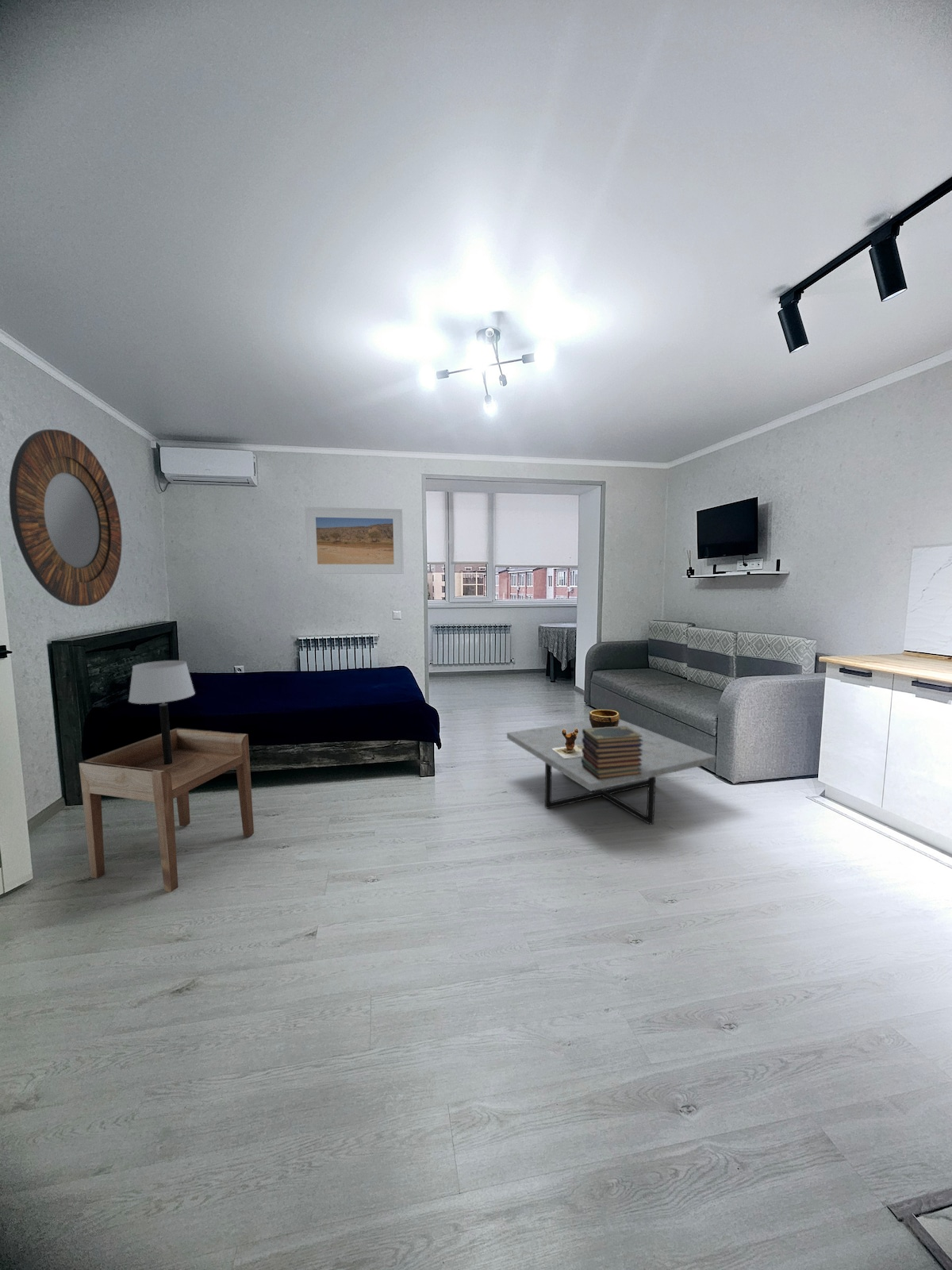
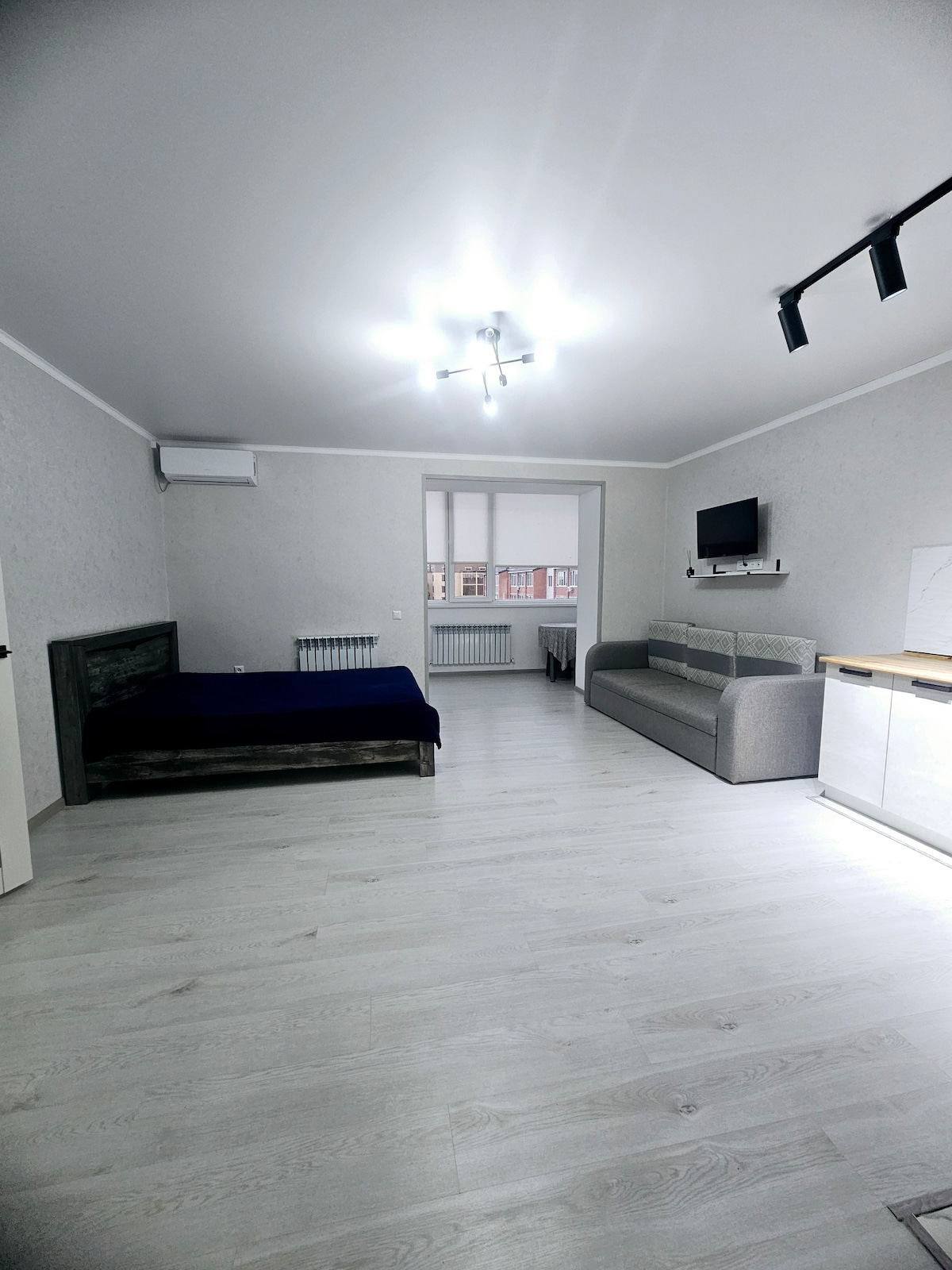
- table lamp [128,660,196,764]
- coffee table [506,718,717,825]
- home mirror [9,429,122,607]
- clay pot [553,708,621,758]
- book stack [582,726,643,779]
- side table [78,727,255,893]
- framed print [304,506,405,575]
